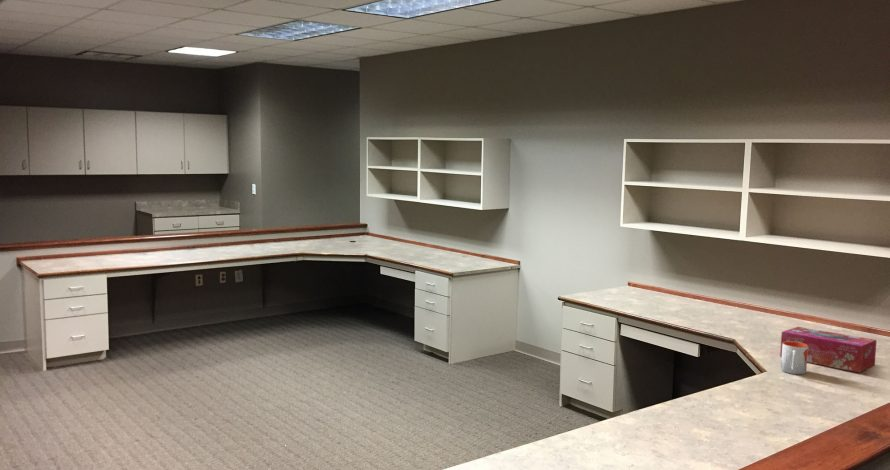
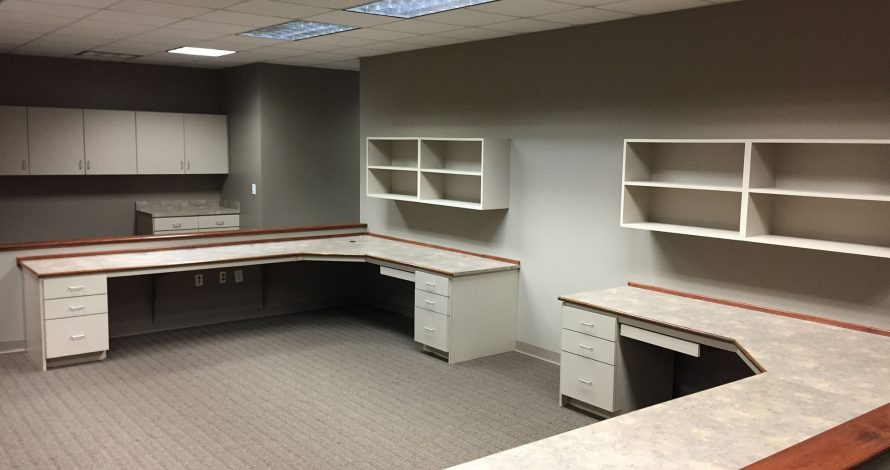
- tissue box [779,326,878,374]
- mug [780,342,808,375]
